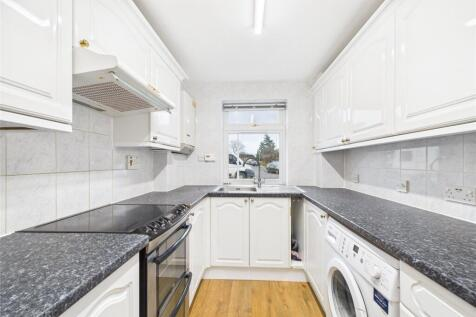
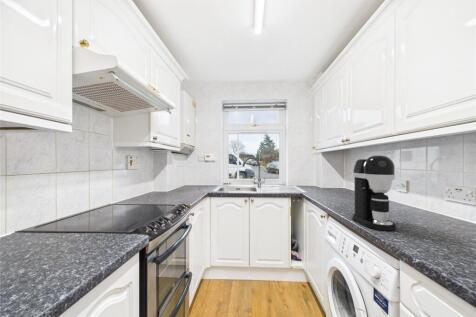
+ coffee maker [351,154,397,232]
